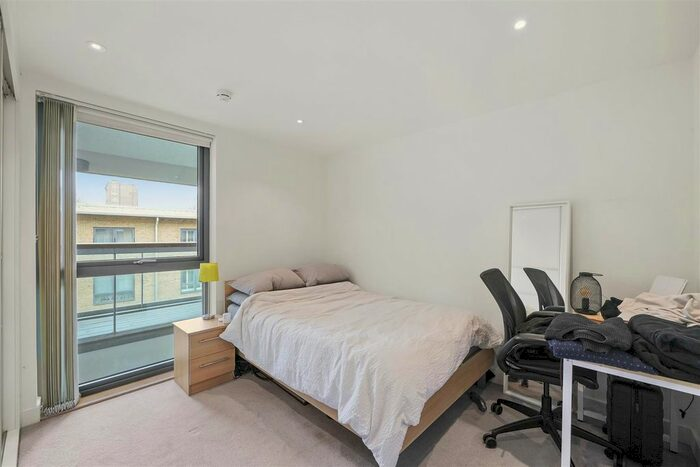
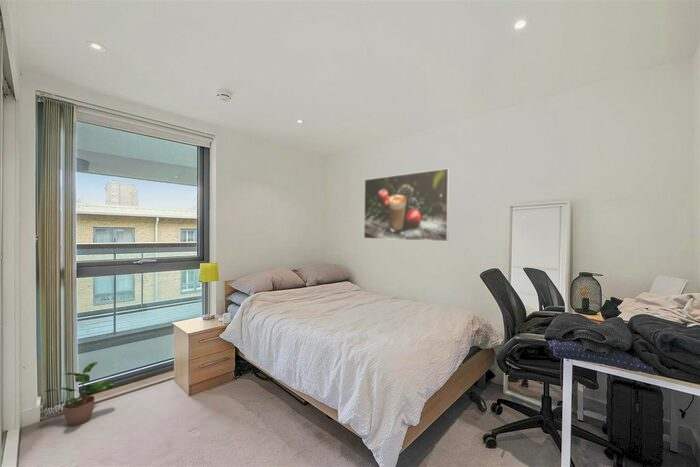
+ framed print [363,167,450,242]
+ potted plant [43,361,115,427]
